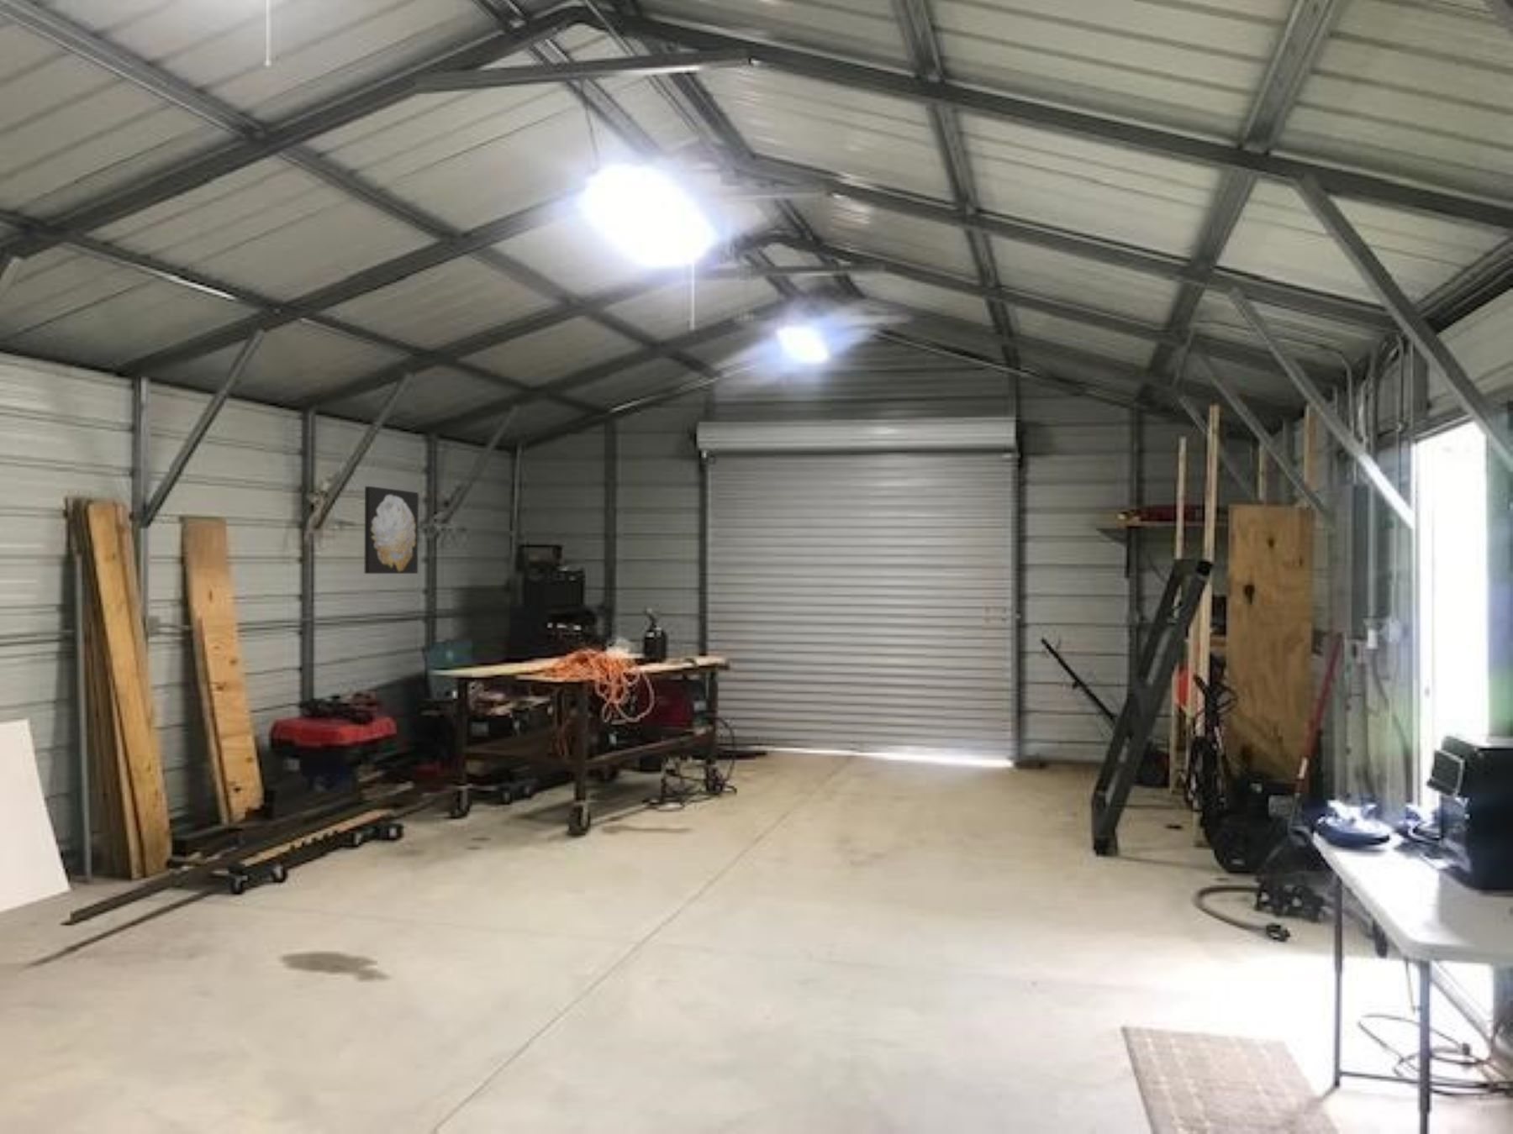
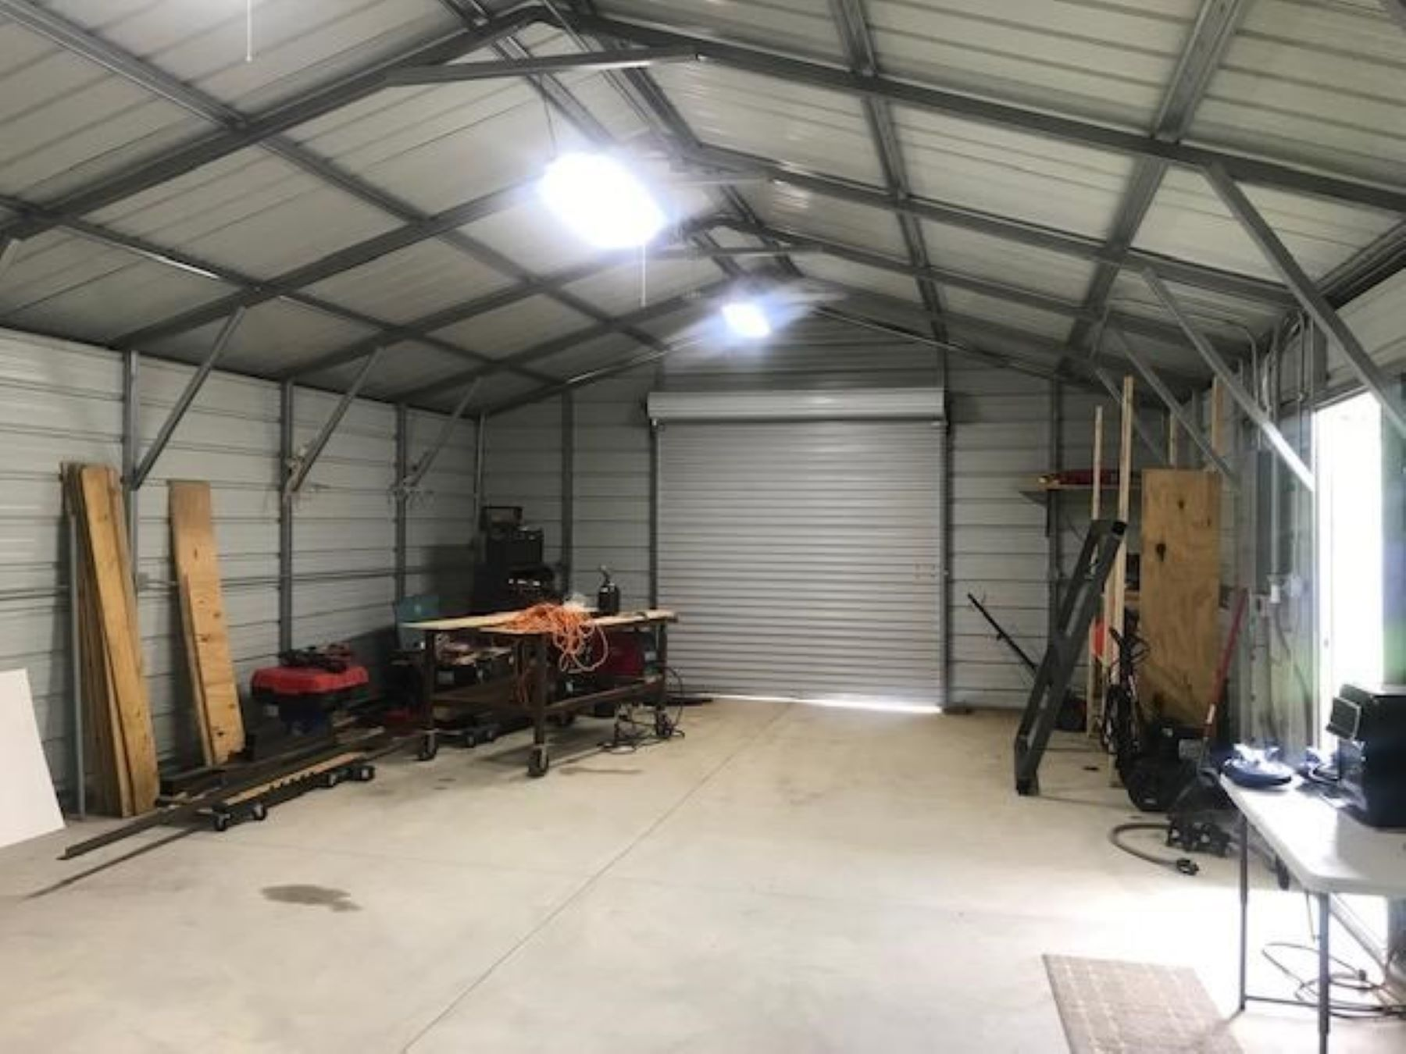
- wall art [365,486,419,574]
